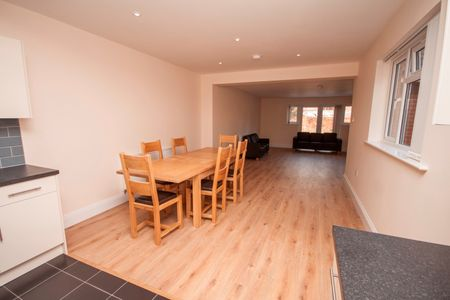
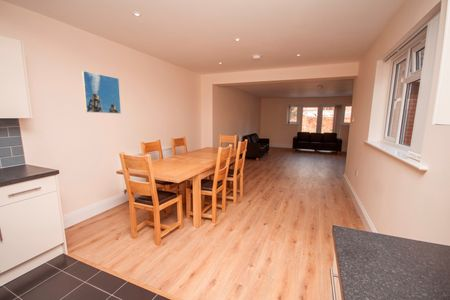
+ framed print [81,70,122,115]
